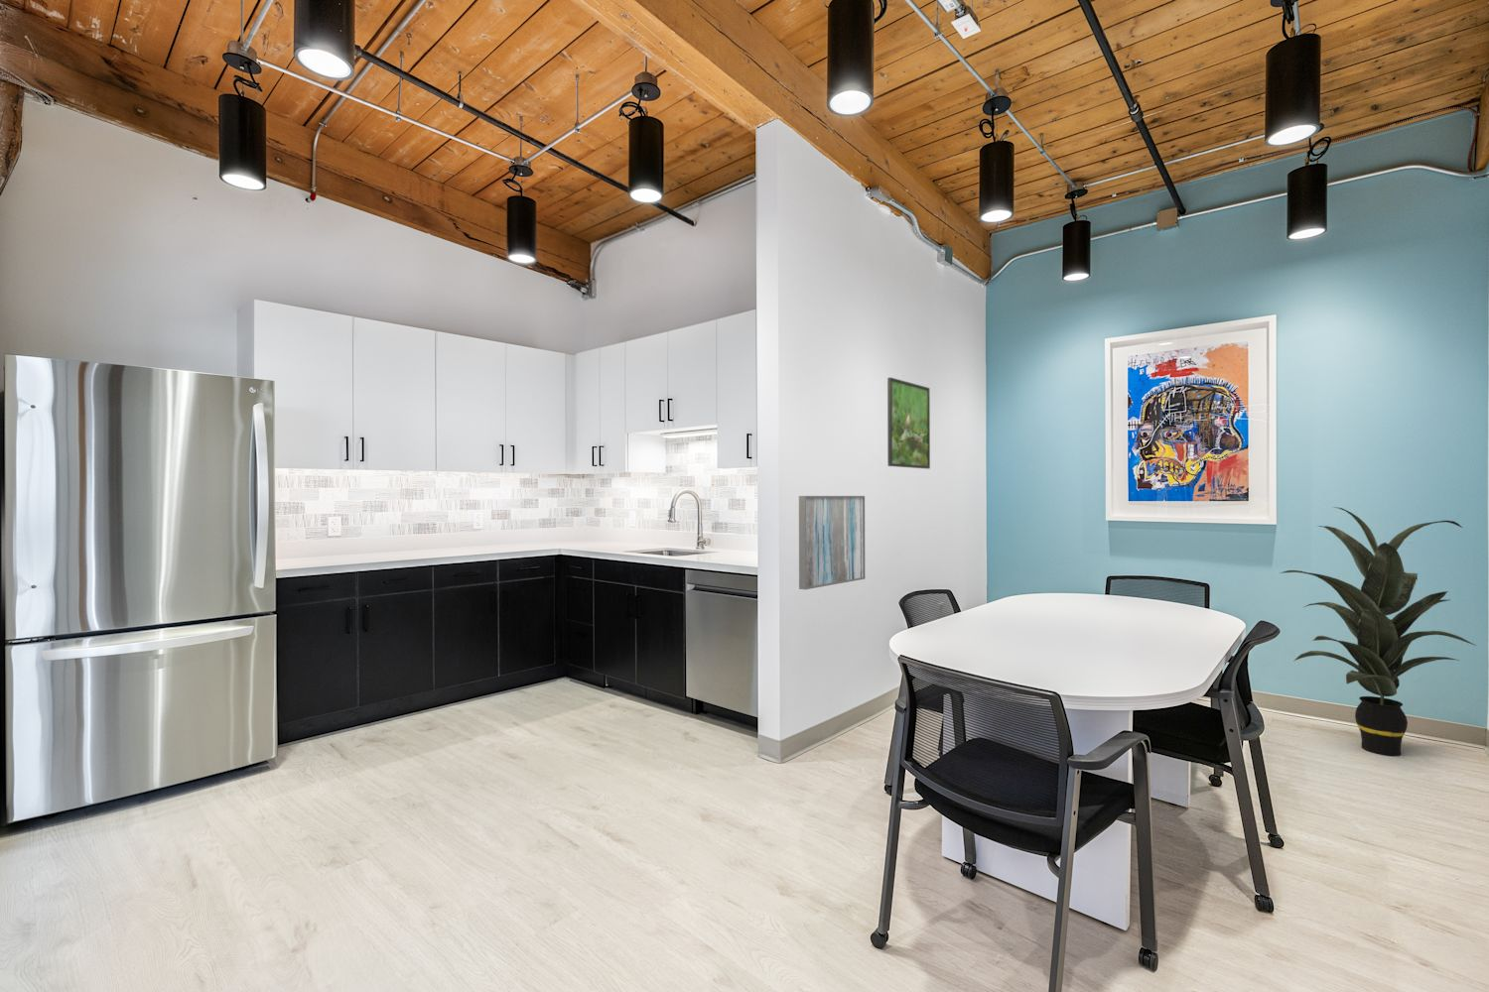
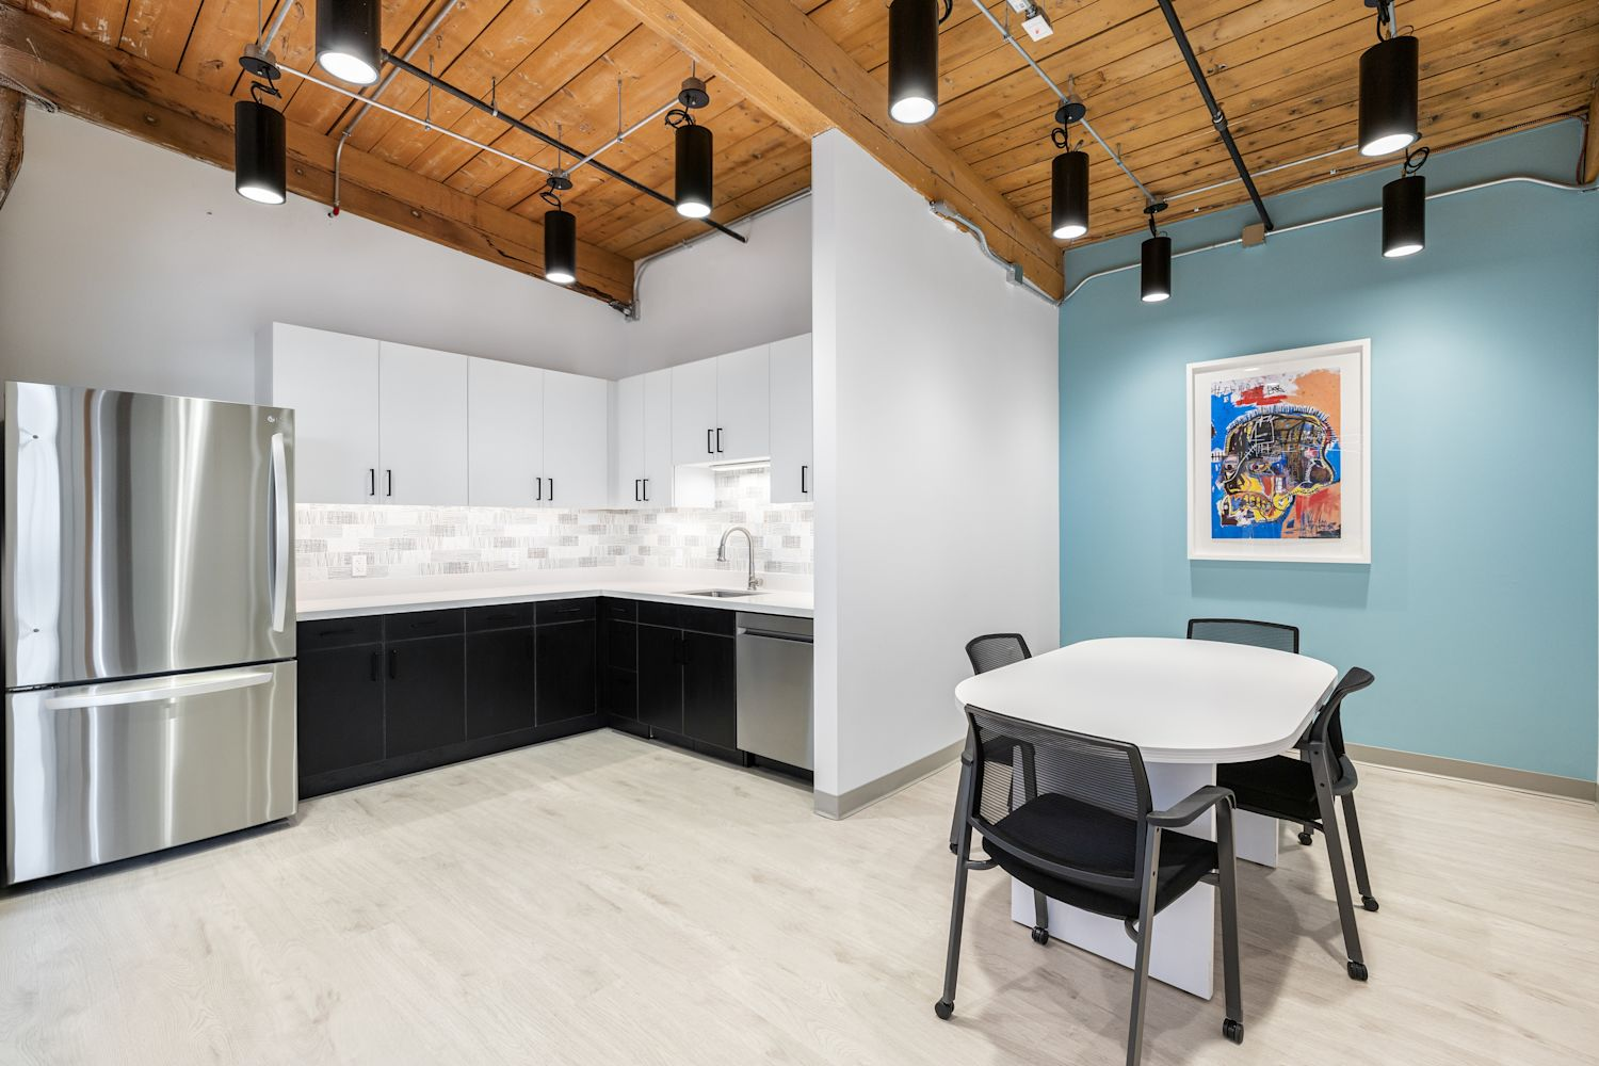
- wall art [798,495,865,590]
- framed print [886,376,931,469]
- indoor plant [1279,506,1477,757]
